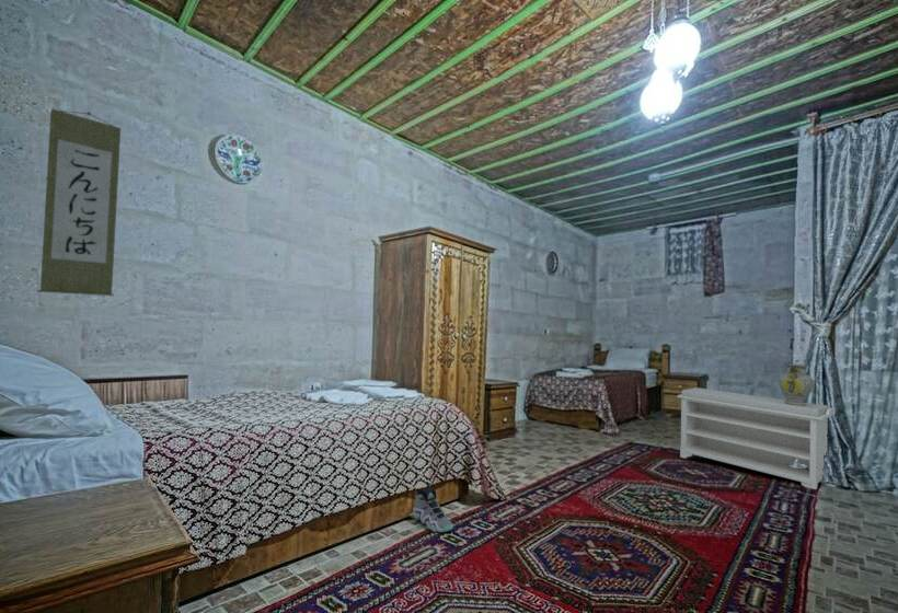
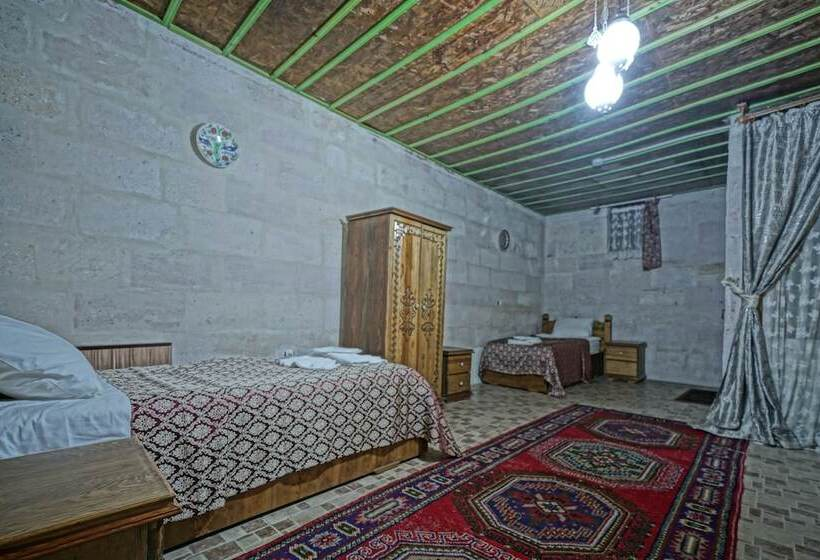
- bench [677,386,836,490]
- sneaker [412,484,454,533]
- ceramic jug [778,362,815,406]
- wall scroll [36,108,122,297]
